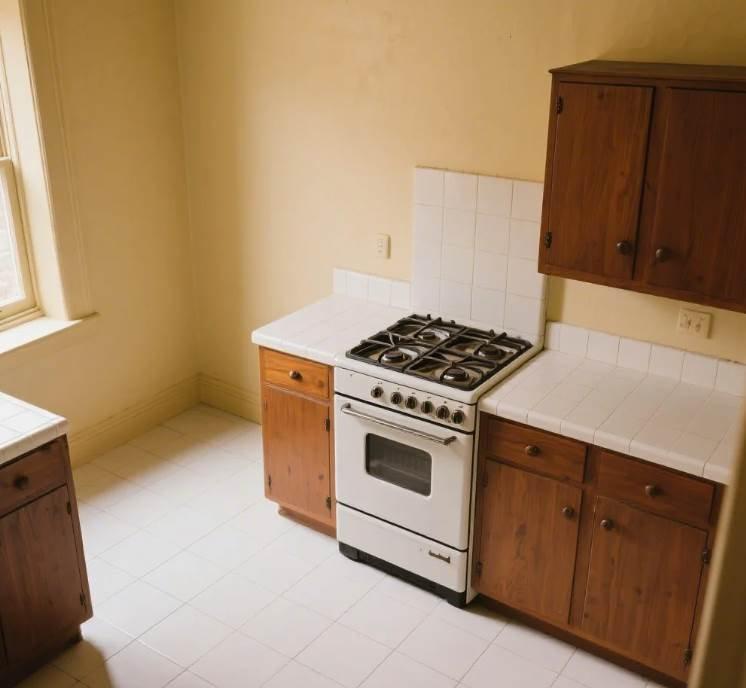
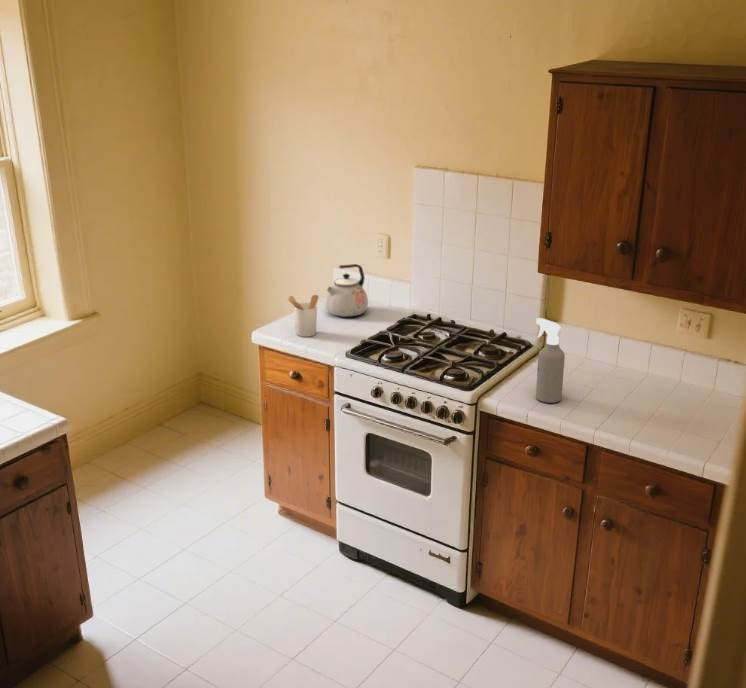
+ utensil holder [288,294,320,338]
+ kettle [324,263,369,317]
+ spray bottle [535,317,566,404]
